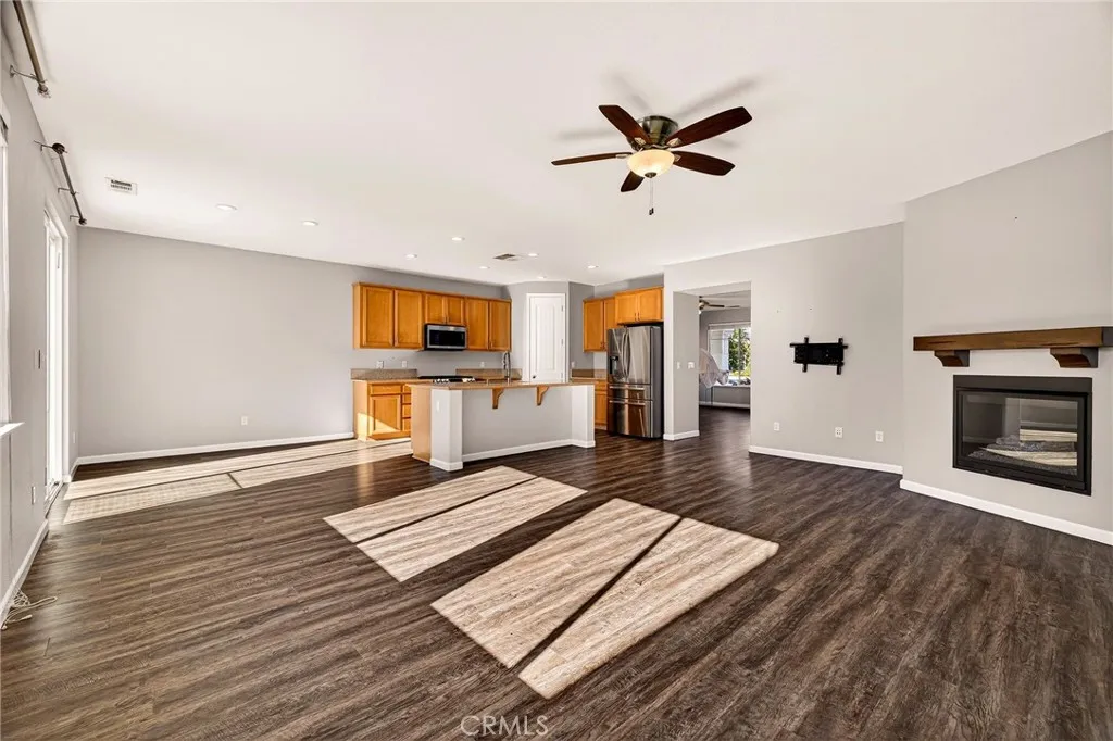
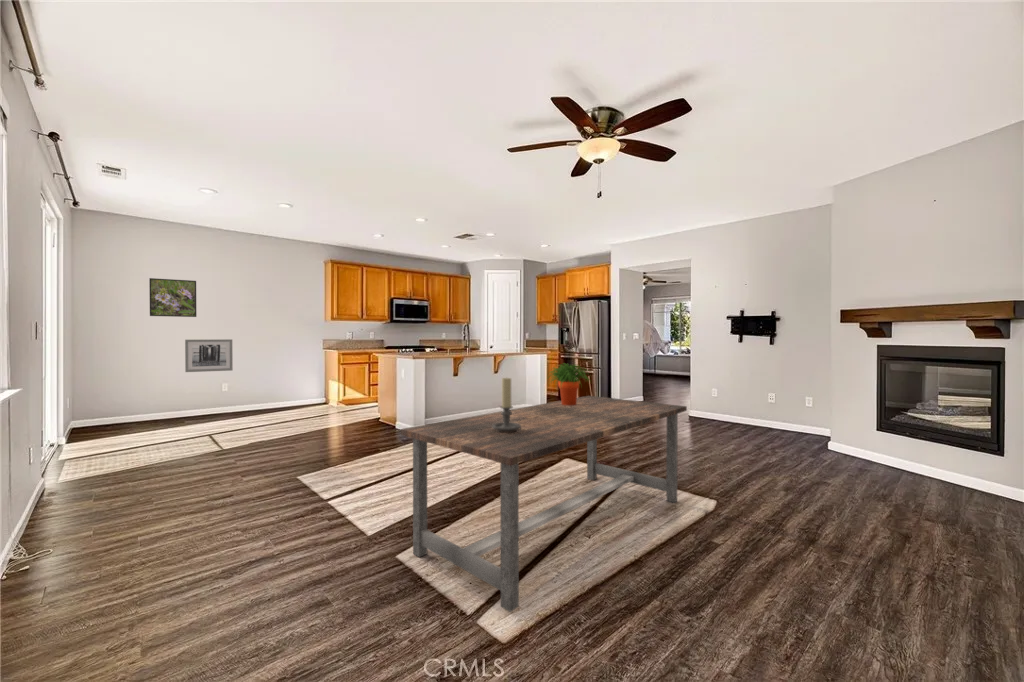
+ dining table [400,395,688,613]
+ candle holder [492,376,521,432]
+ potted plant [546,363,594,405]
+ wall art [184,338,234,373]
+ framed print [148,277,197,318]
